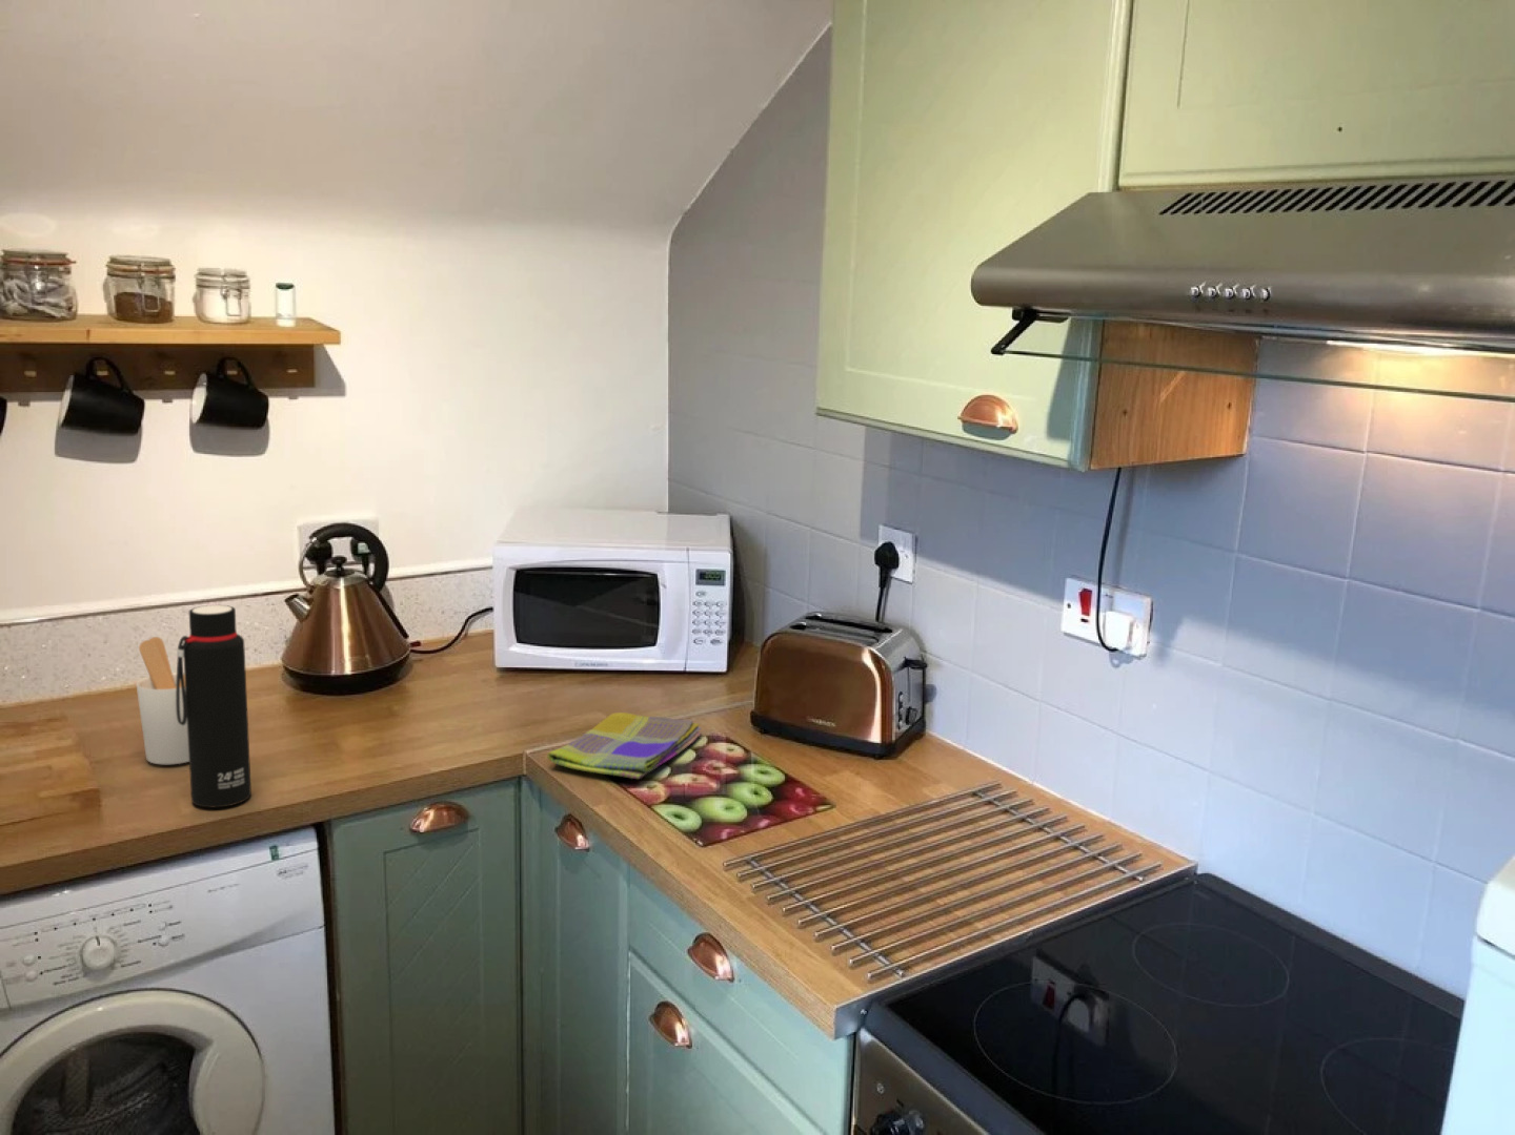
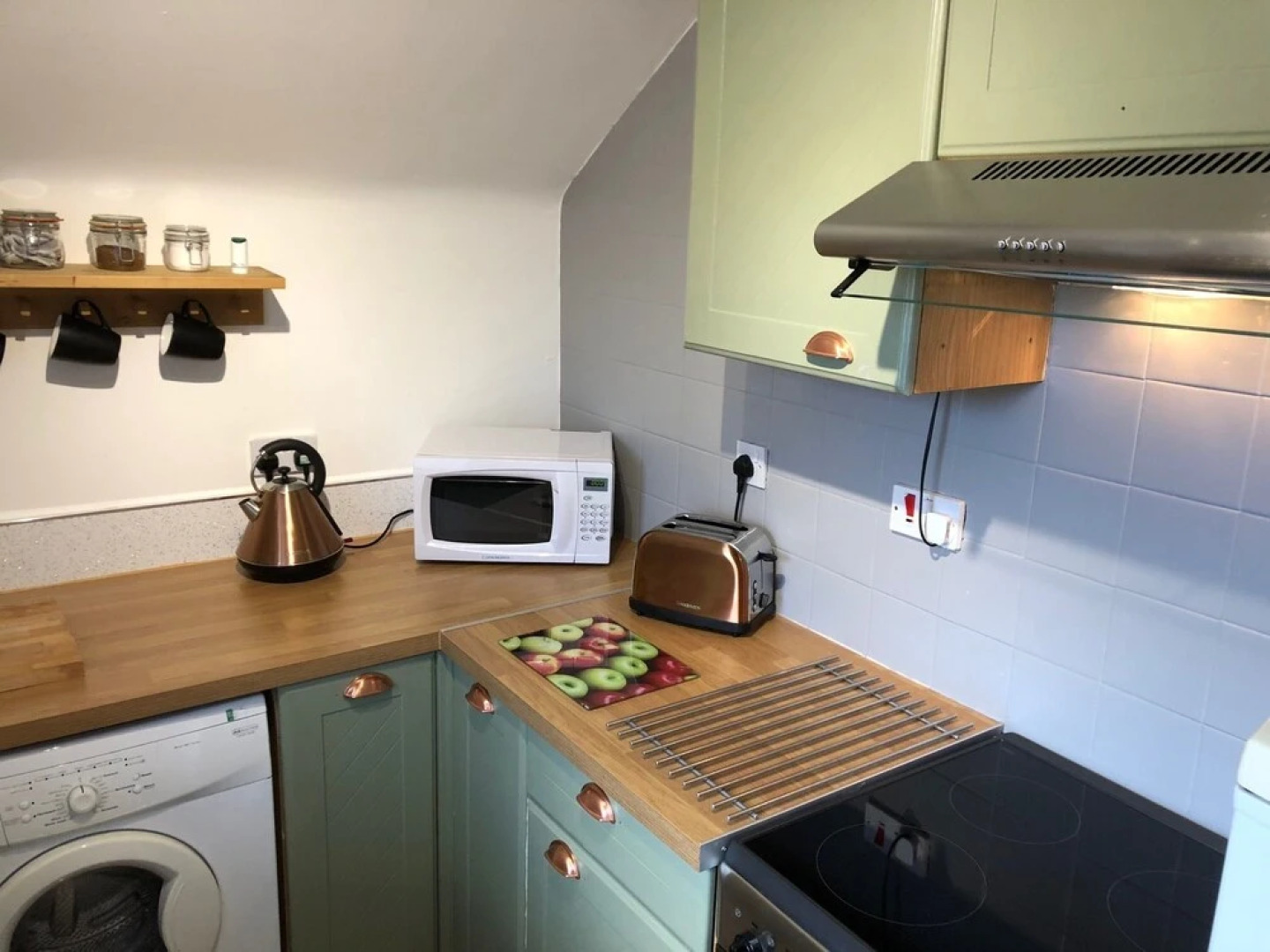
- dish towel [548,712,701,780]
- water bottle [175,604,253,808]
- utensil holder [136,635,190,765]
